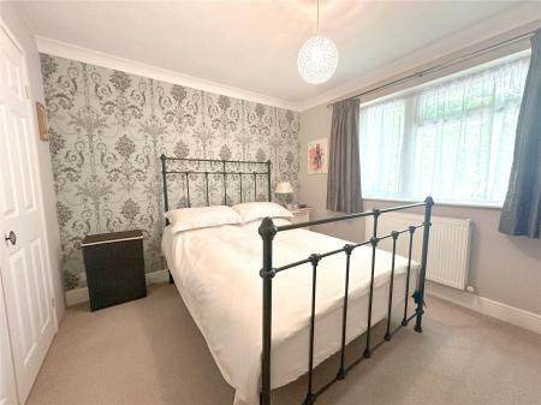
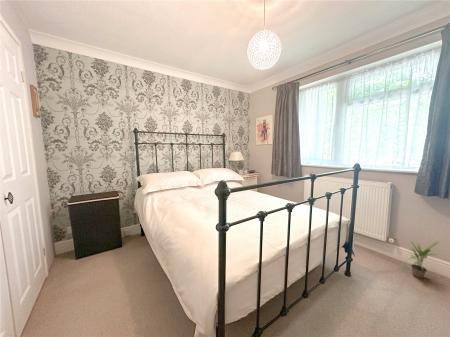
+ potted plant [407,239,441,279]
